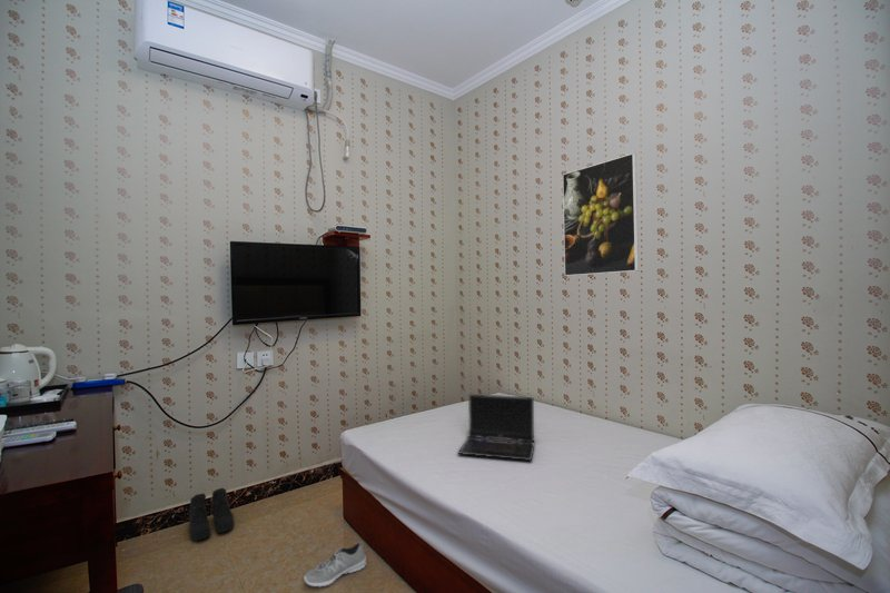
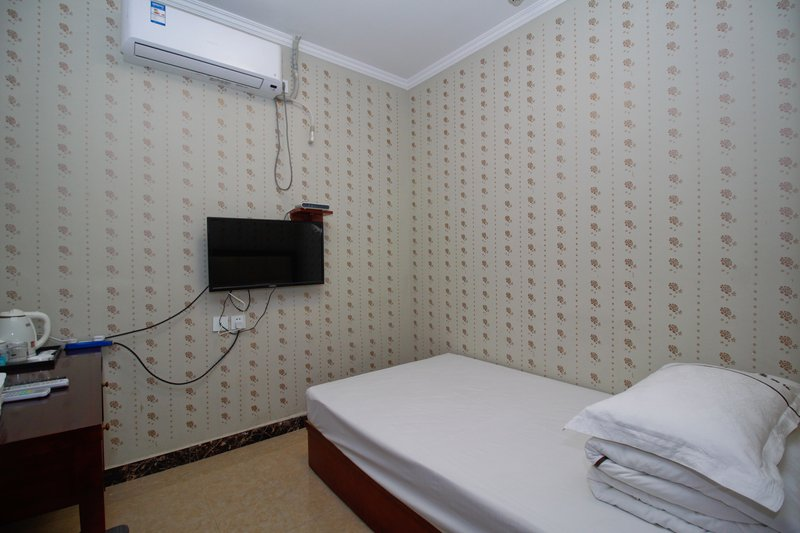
- boots [188,487,235,542]
- laptop computer [456,393,535,462]
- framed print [562,152,640,277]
- sneaker [303,541,367,587]
